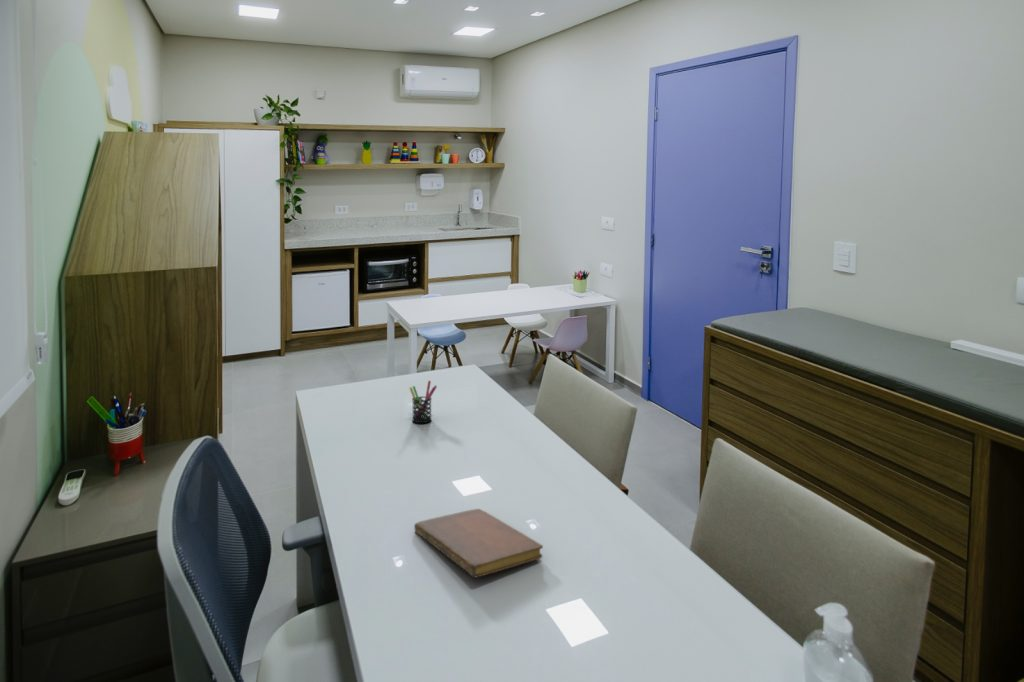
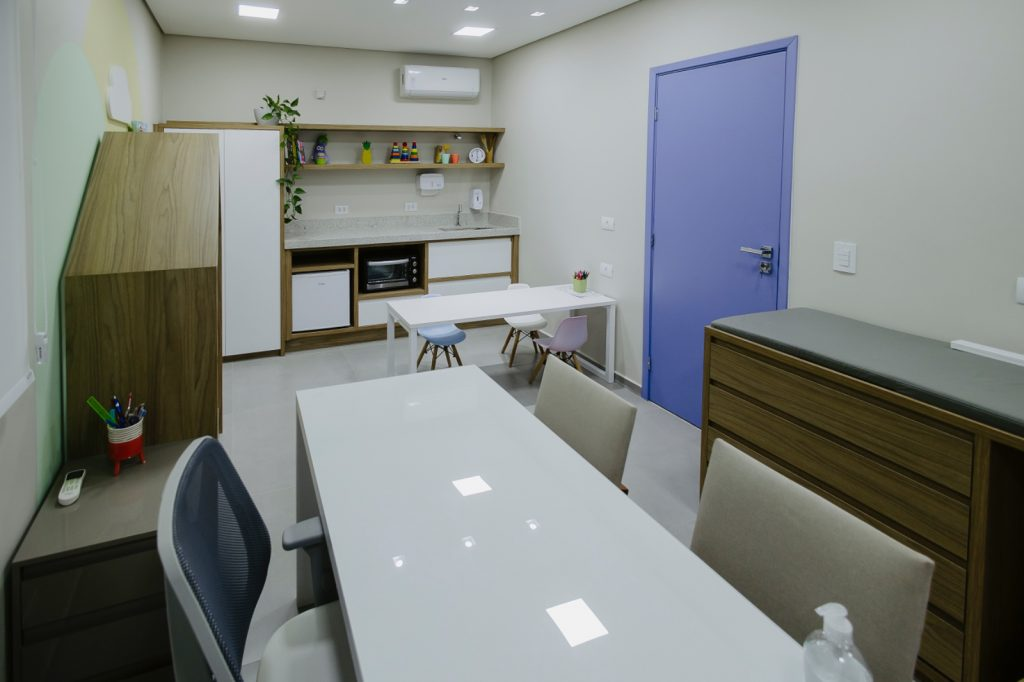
- notebook [413,508,544,579]
- pen holder [409,380,438,424]
